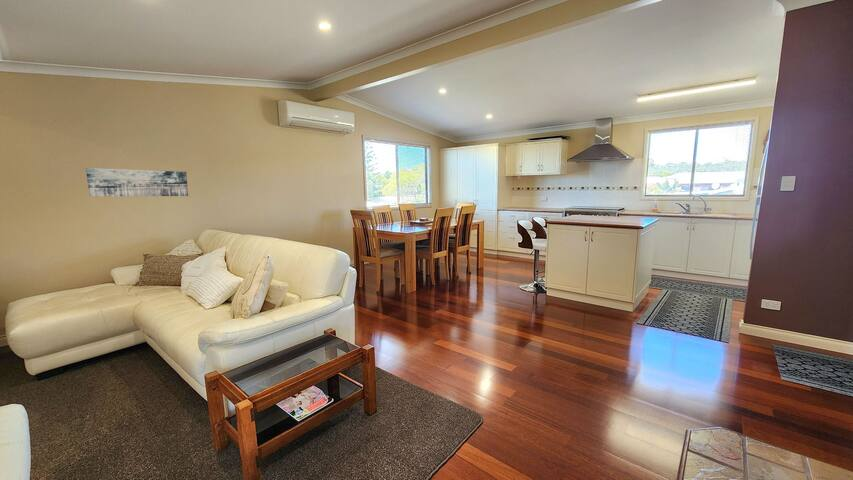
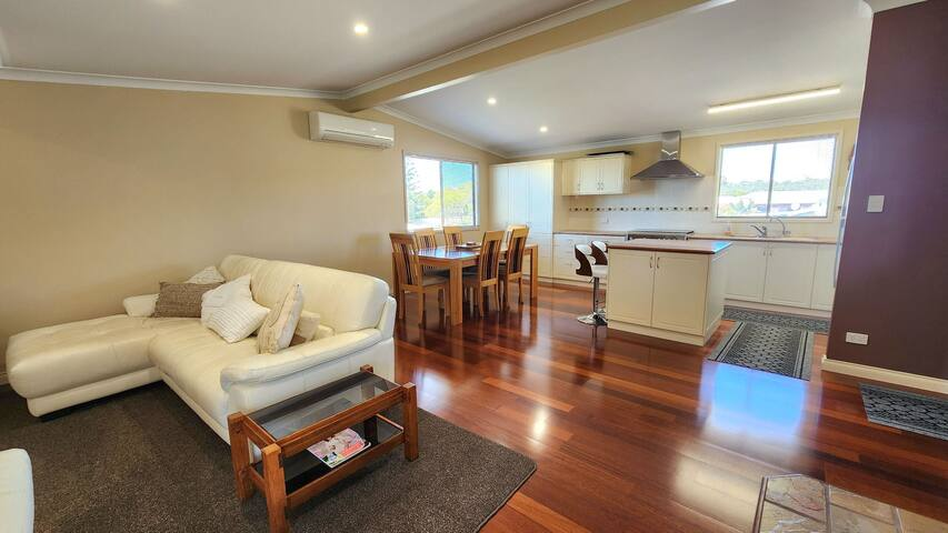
- wall art [85,167,189,197]
